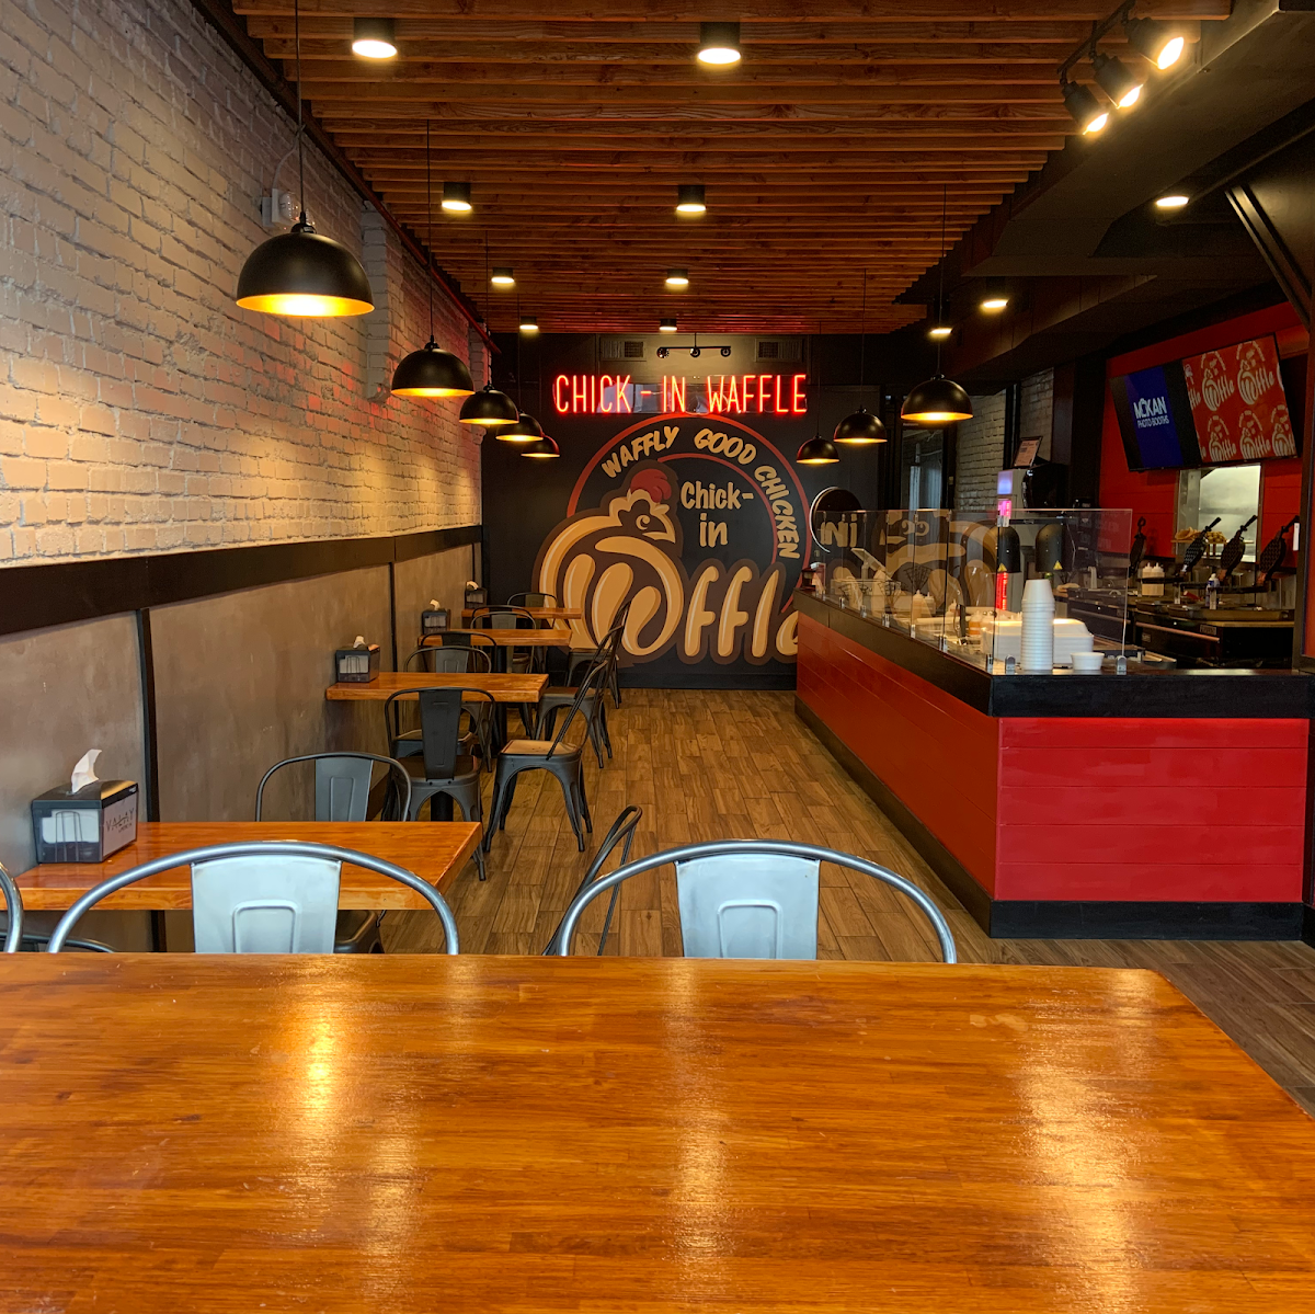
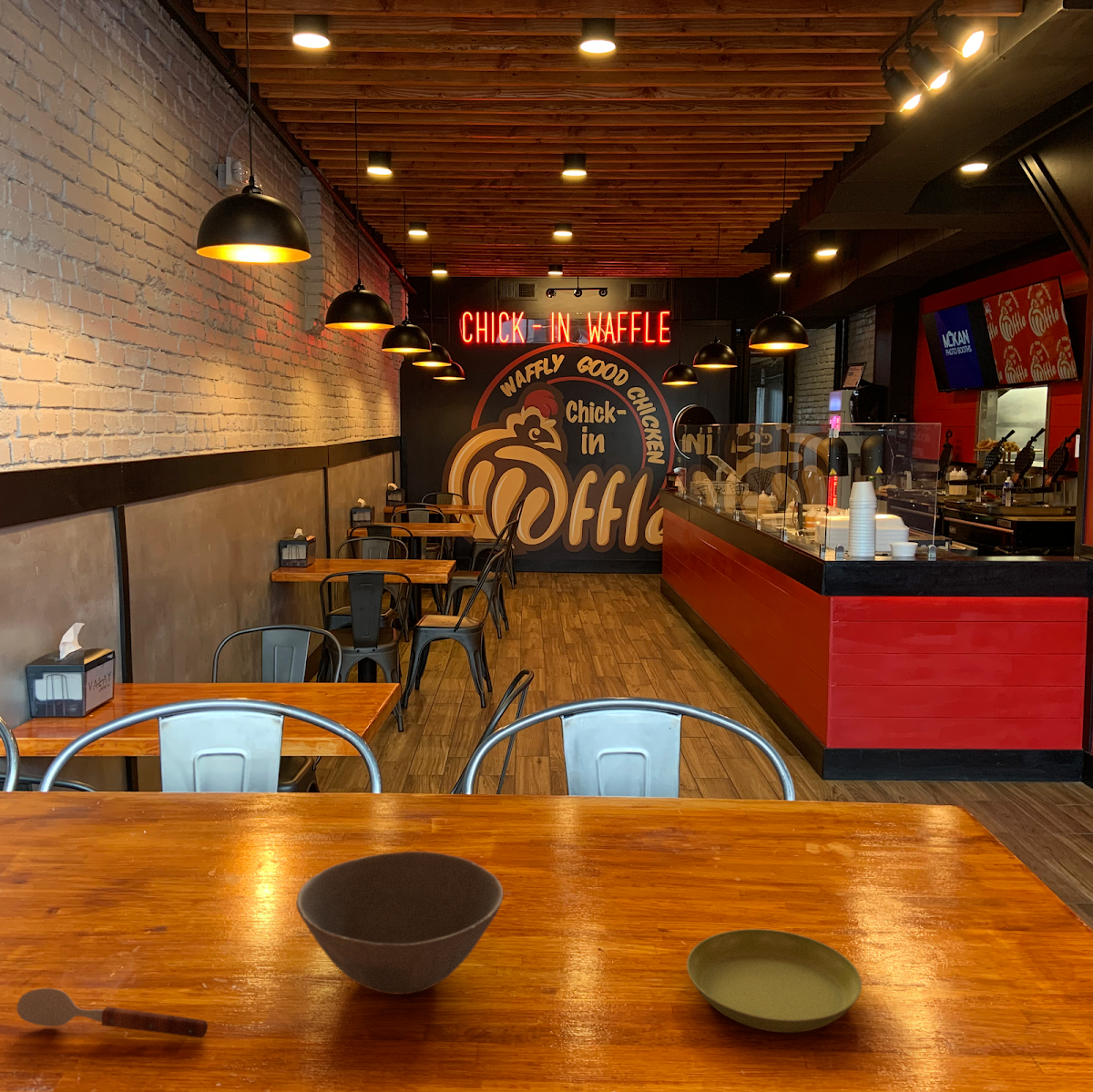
+ bowl [295,851,505,995]
+ saucer [686,928,863,1034]
+ soupspoon [16,987,209,1038]
